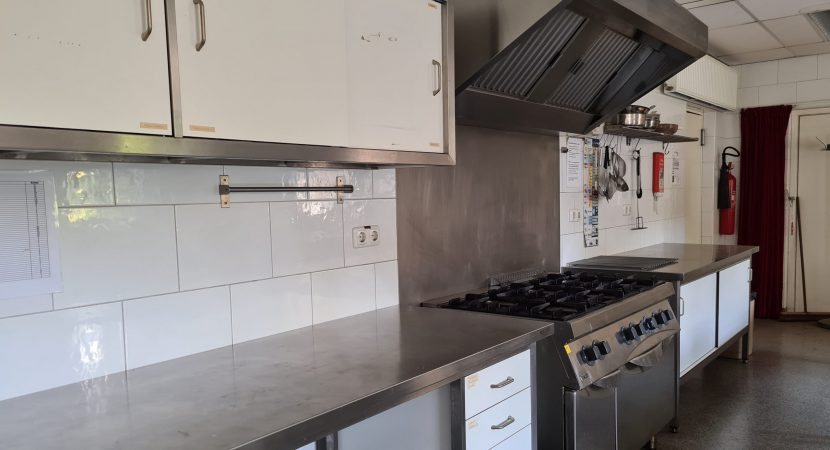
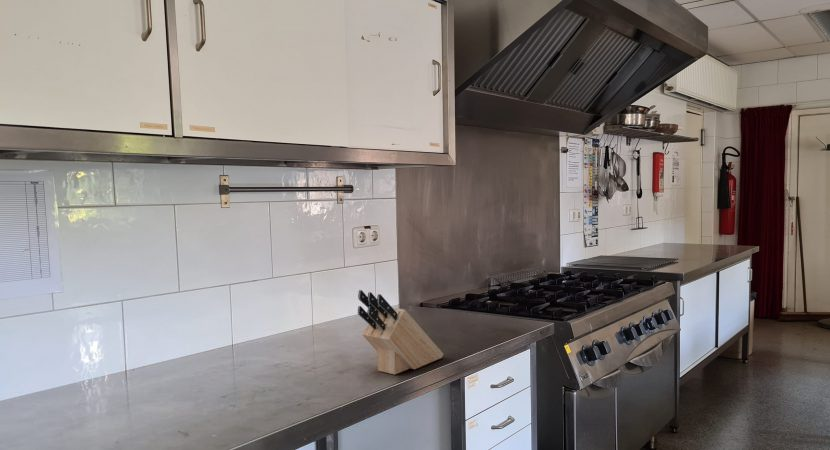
+ knife block [357,289,444,375]
